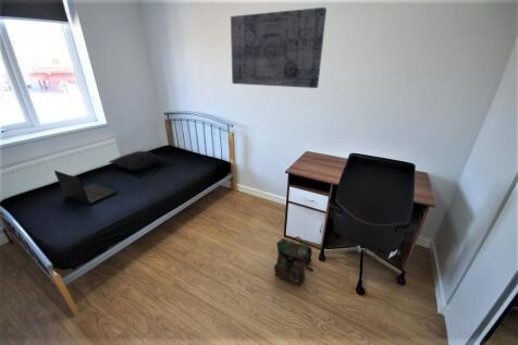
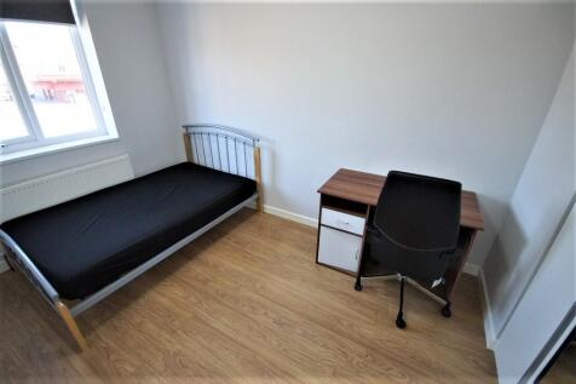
- laptop [53,170,119,206]
- backpack [273,236,316,286]
- wall art [230,7,328,89]
- pillow [108,150,166,172]
